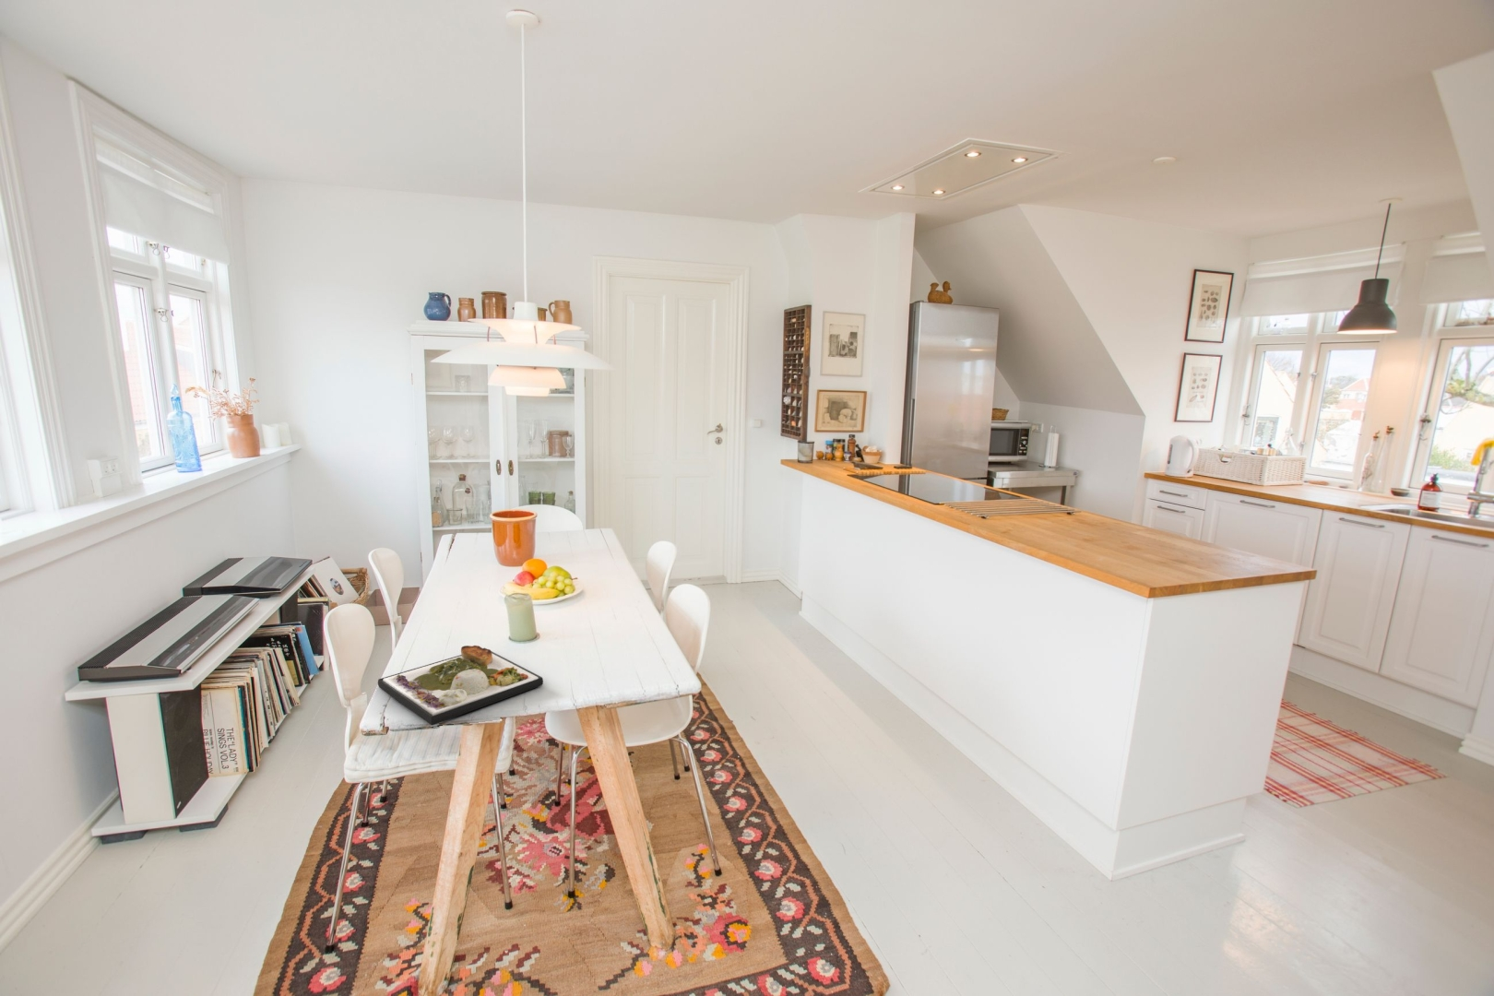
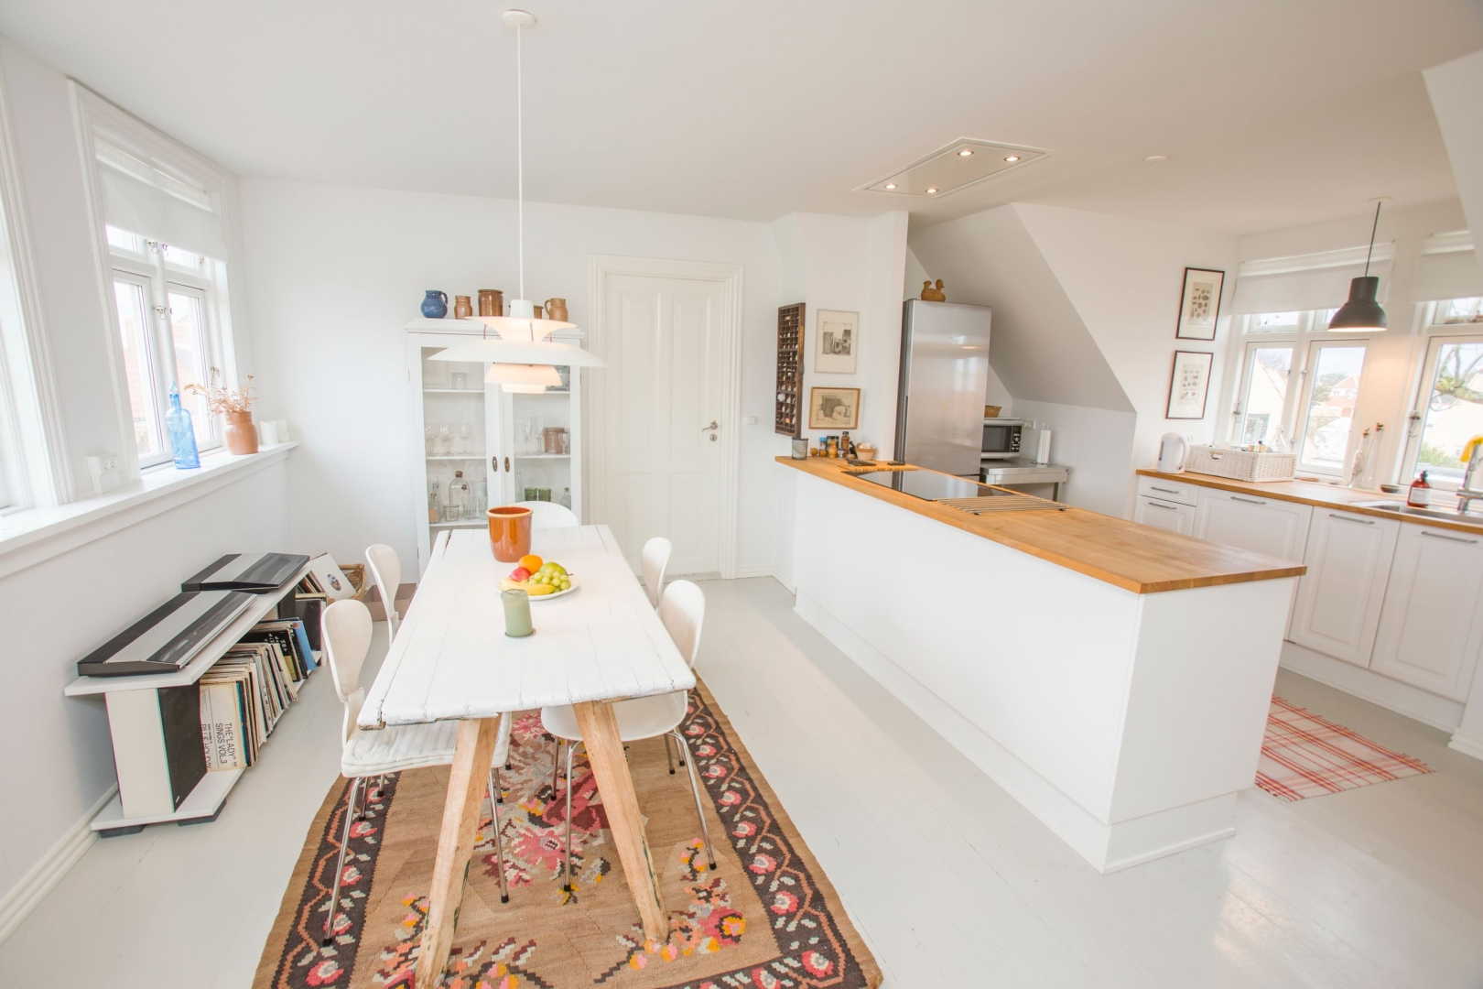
- dinner plate [377,645,544,727]
